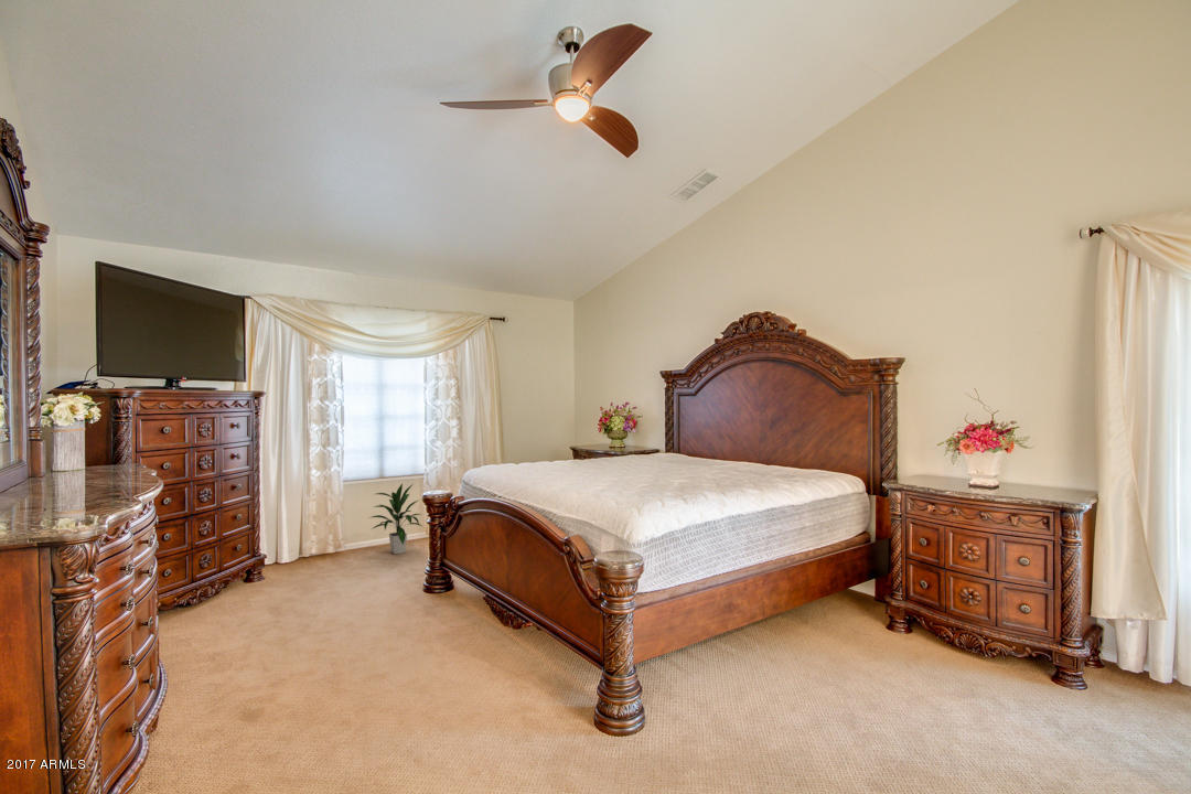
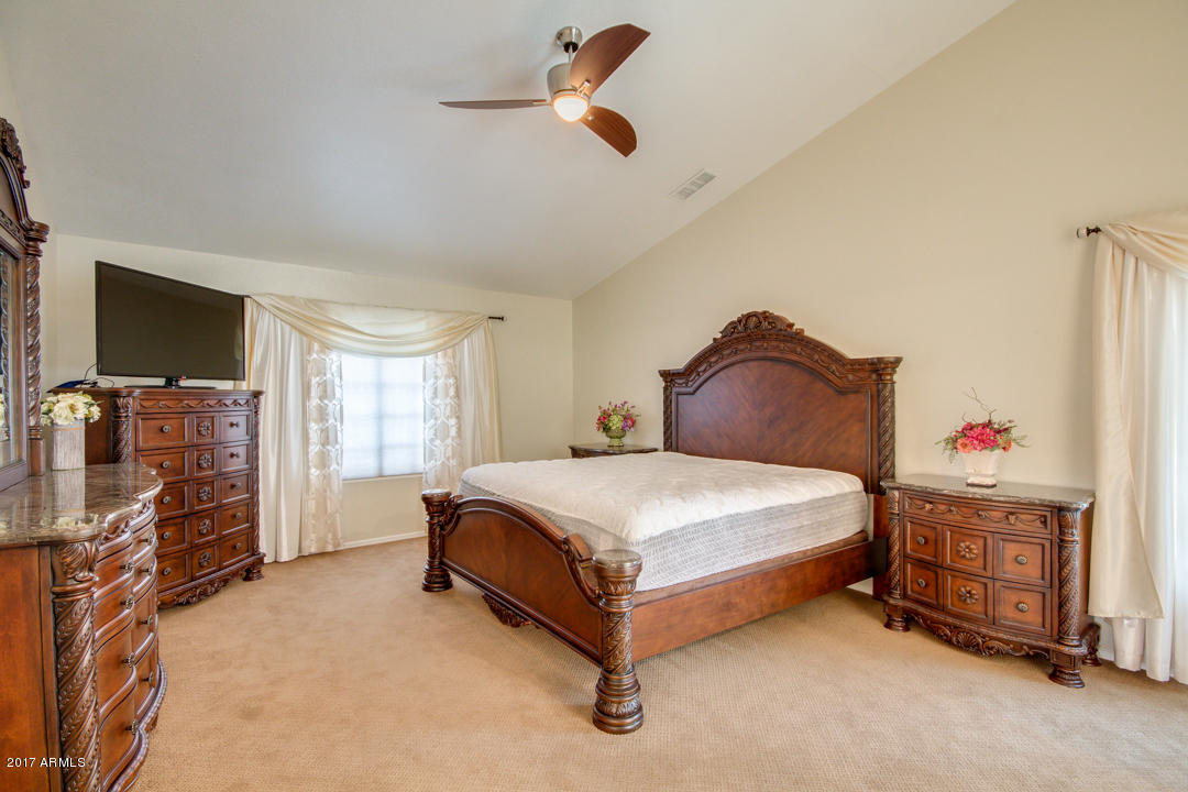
- indoor plant [367,482,425,555]
